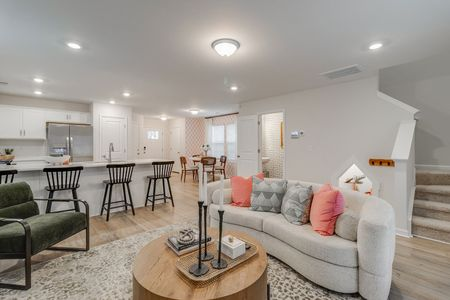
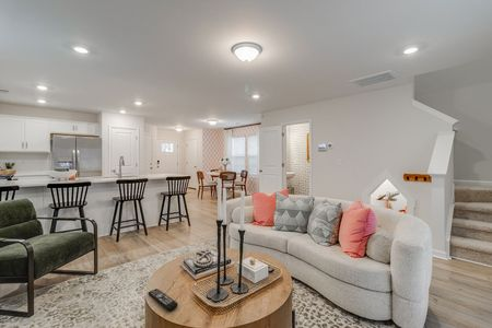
+ remote control [147,288,179,312]
